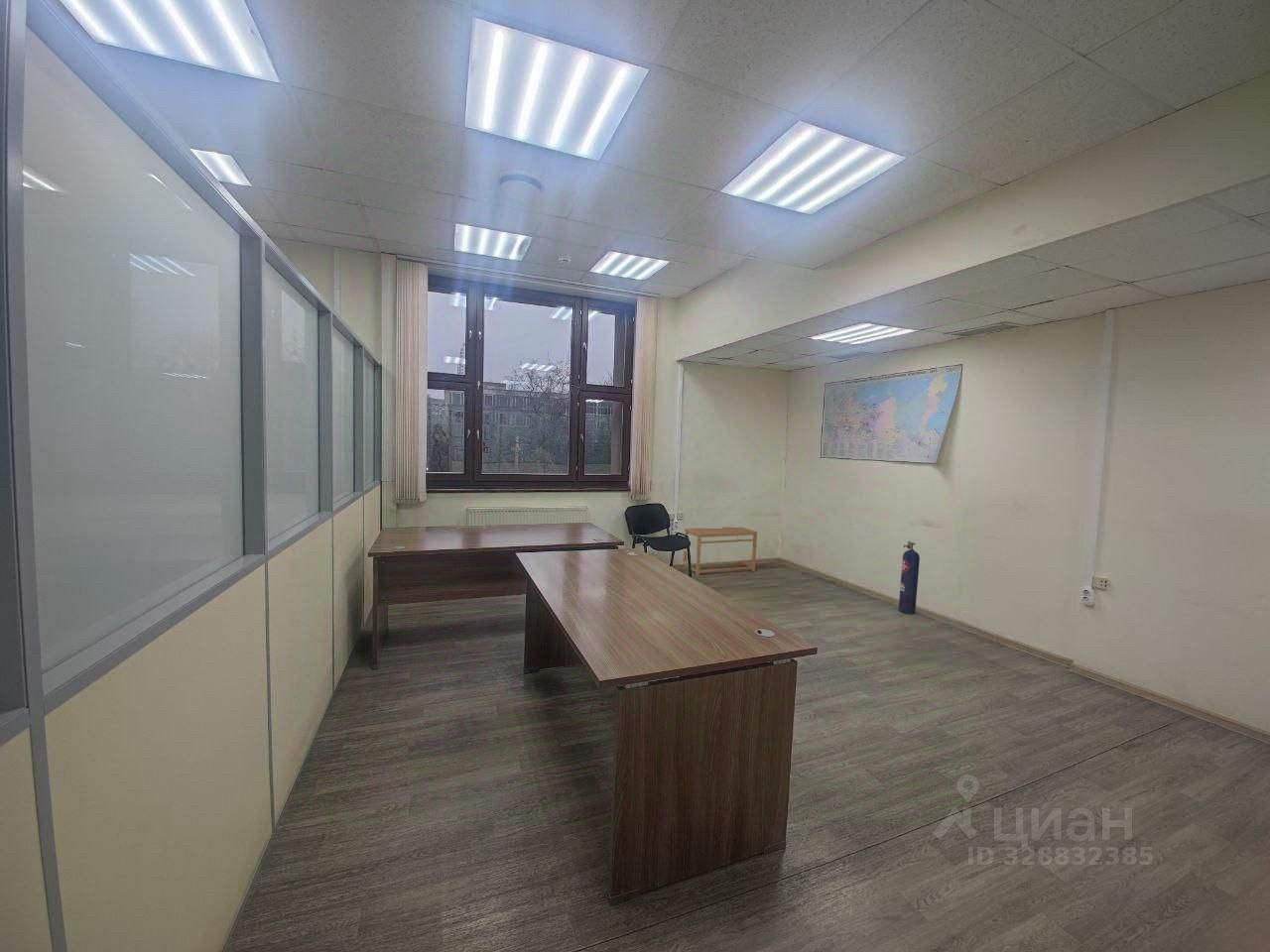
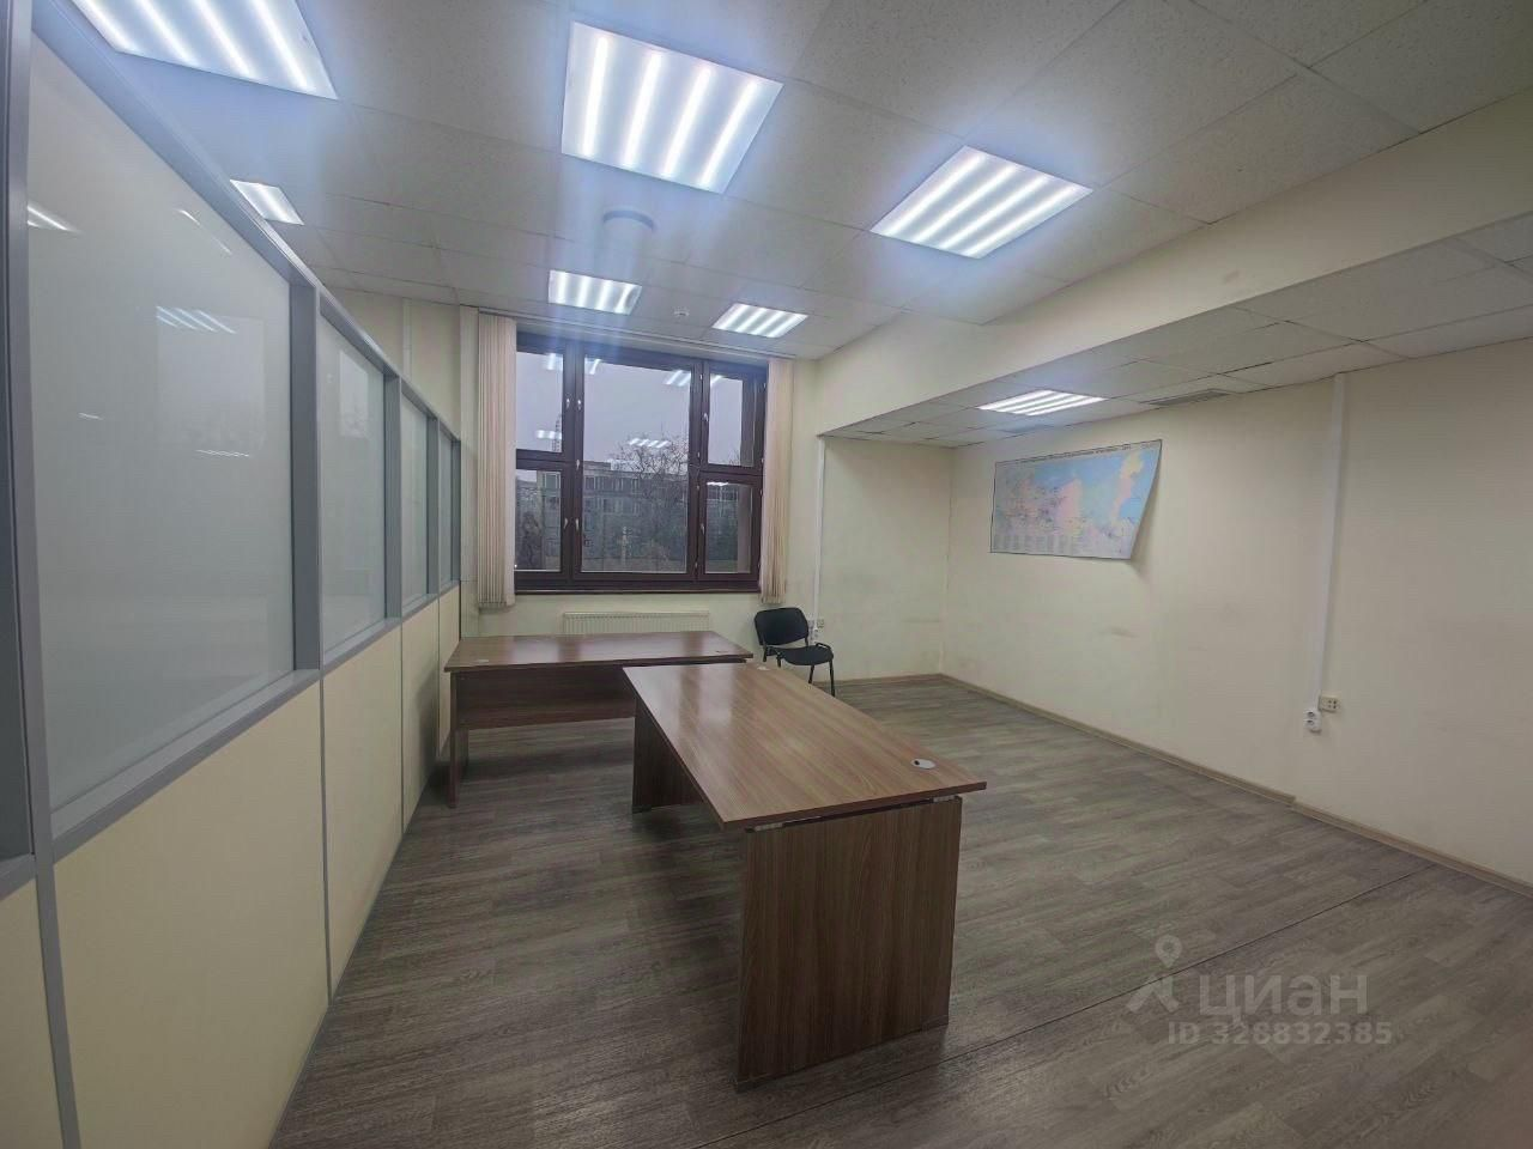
- gas cylinder [898,540,921,615]
- side table [682,527,758,576]
